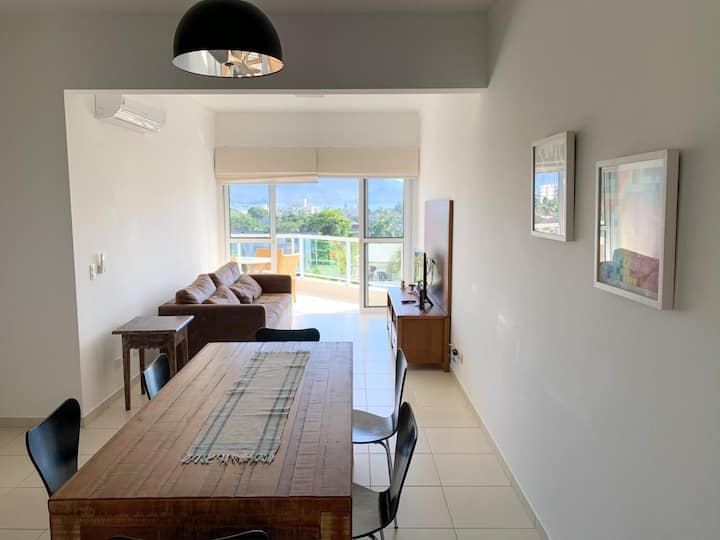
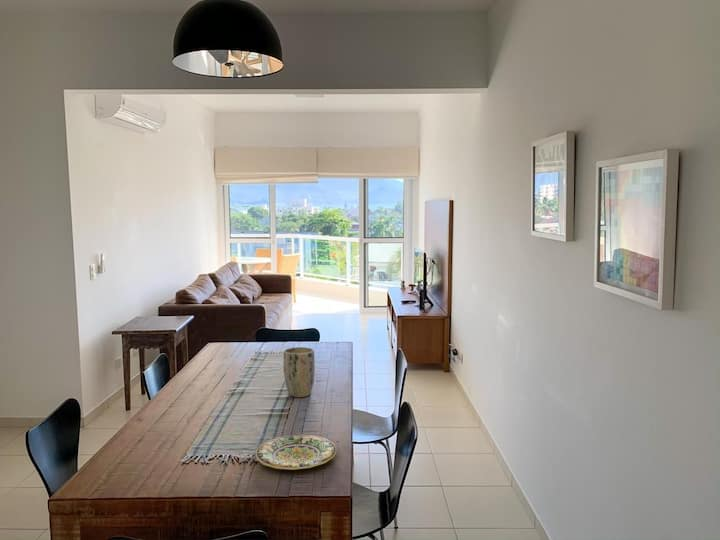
+ plant pot [282,346,316,398]
+ plate [254,434,338,471]
